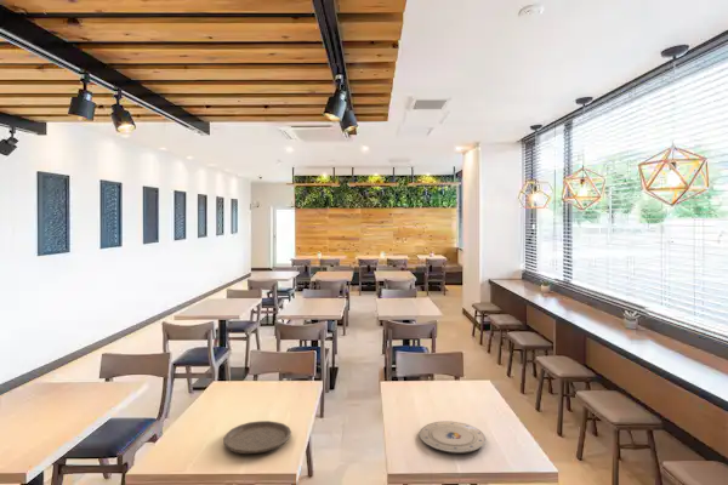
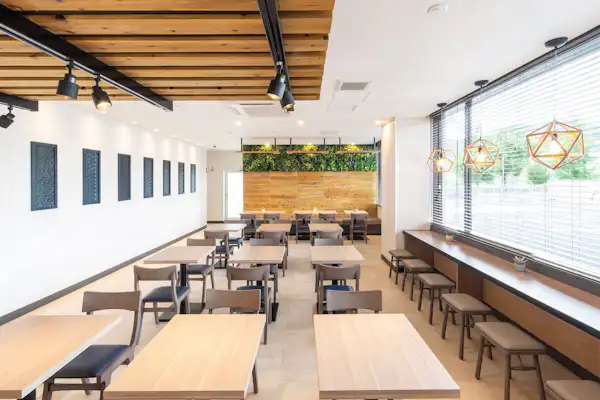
- plate [419,421,487,455]
- plate [222,420,292,455]
